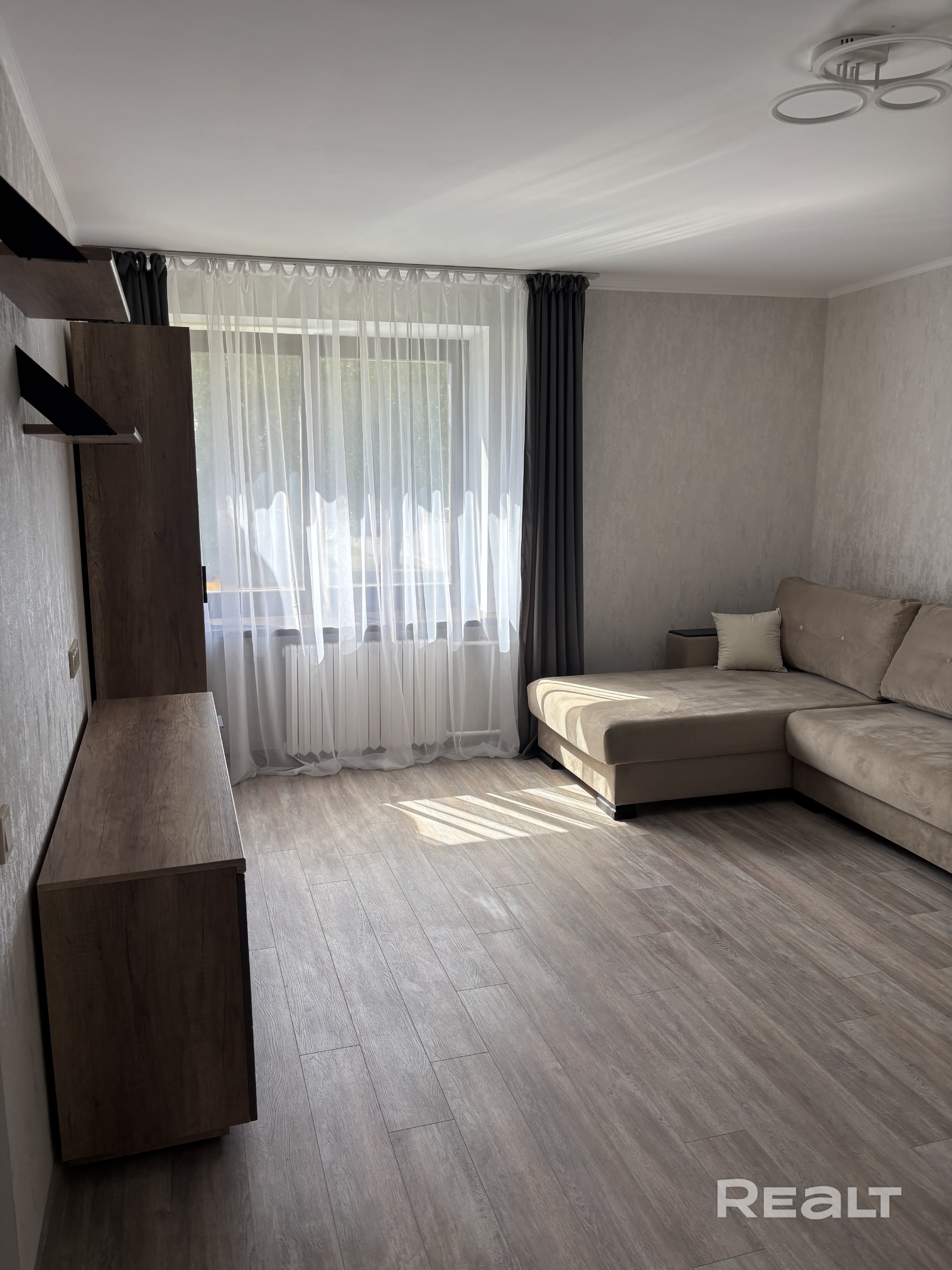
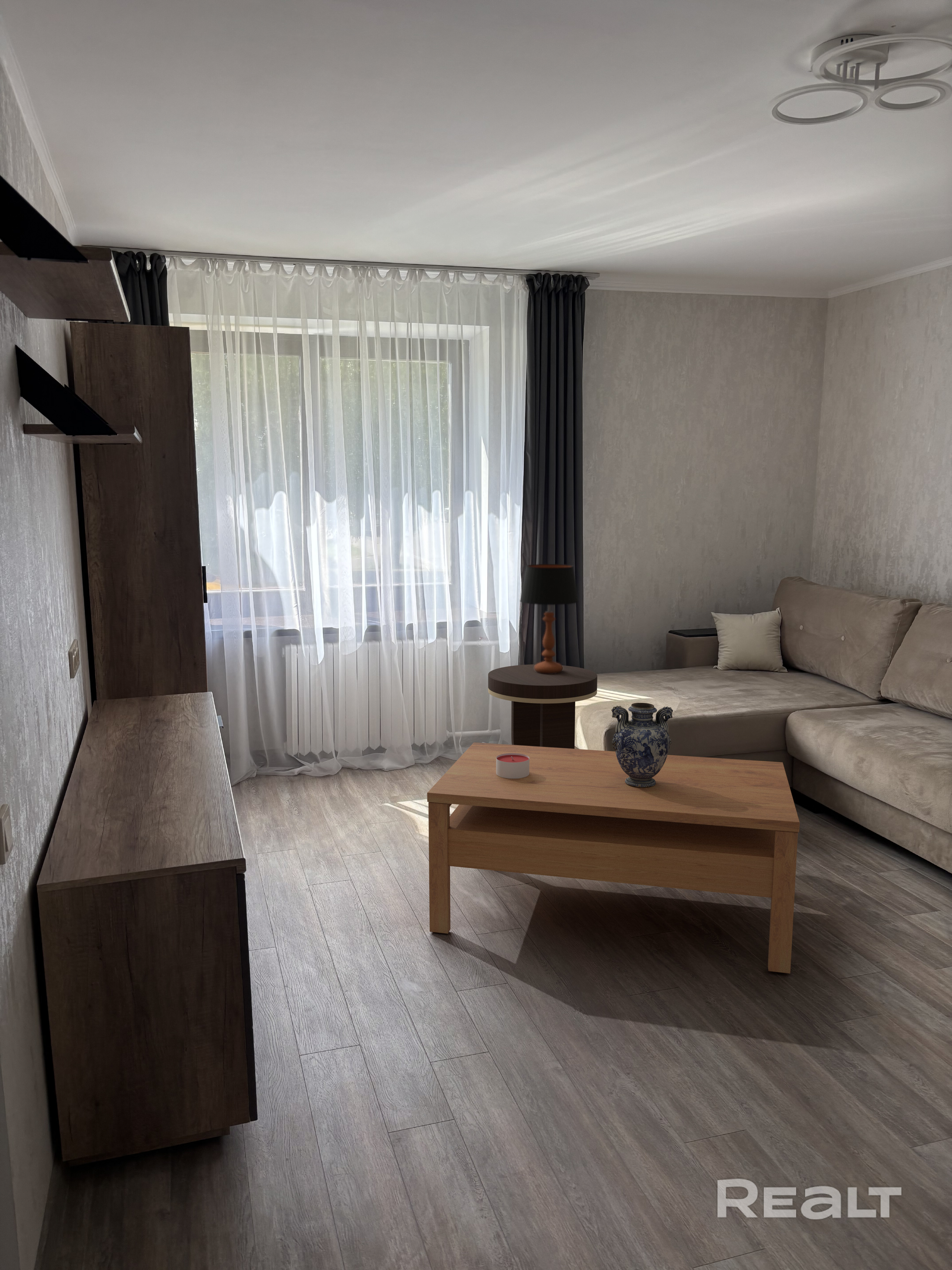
+ side table [488,664,598,749]
+ coffee table [427,742,800,974]
+ decorative vase [611,703,673,788]
+ table lamp [519,564,579,674]
+ candle [496,753,529,779]
